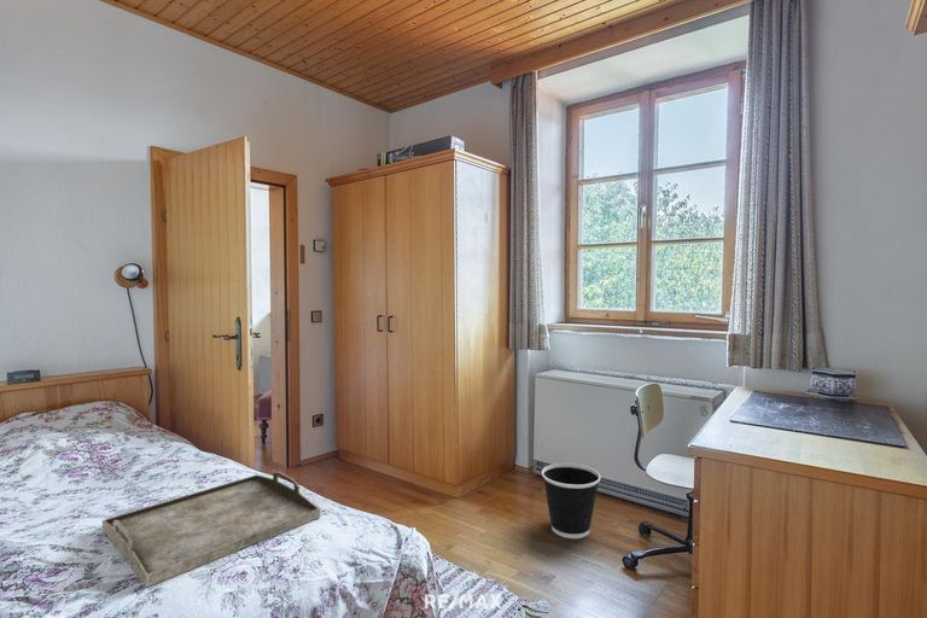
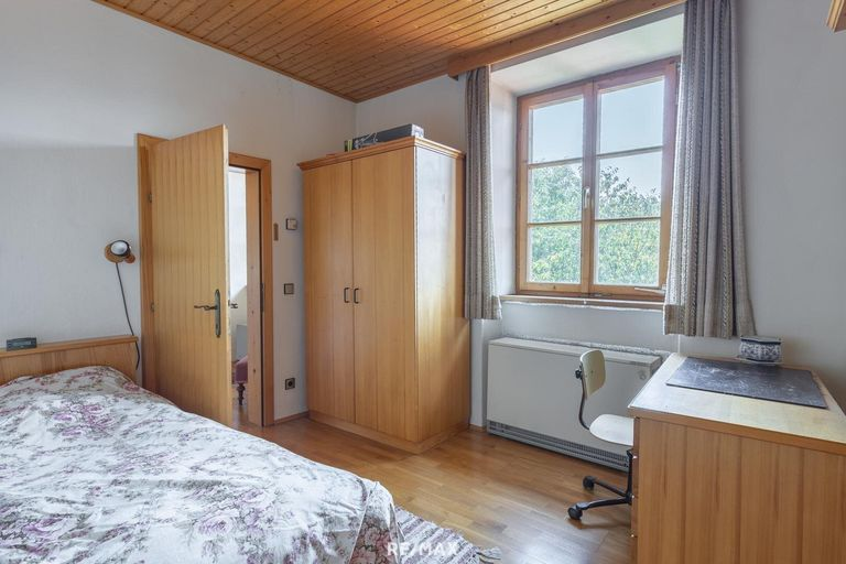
- serving tray [101,471,321,588]
- wastebasket [541,462,601,540]
